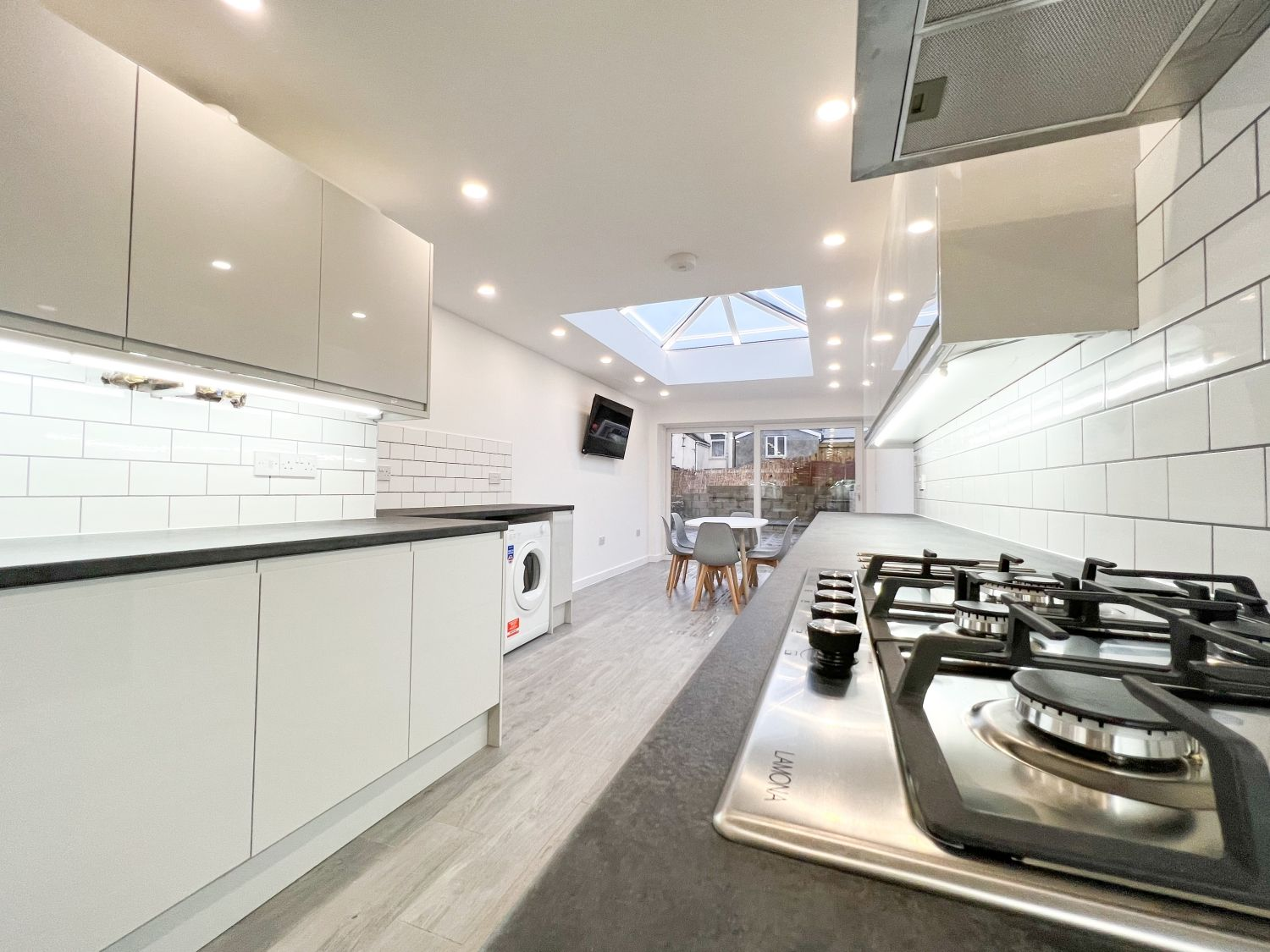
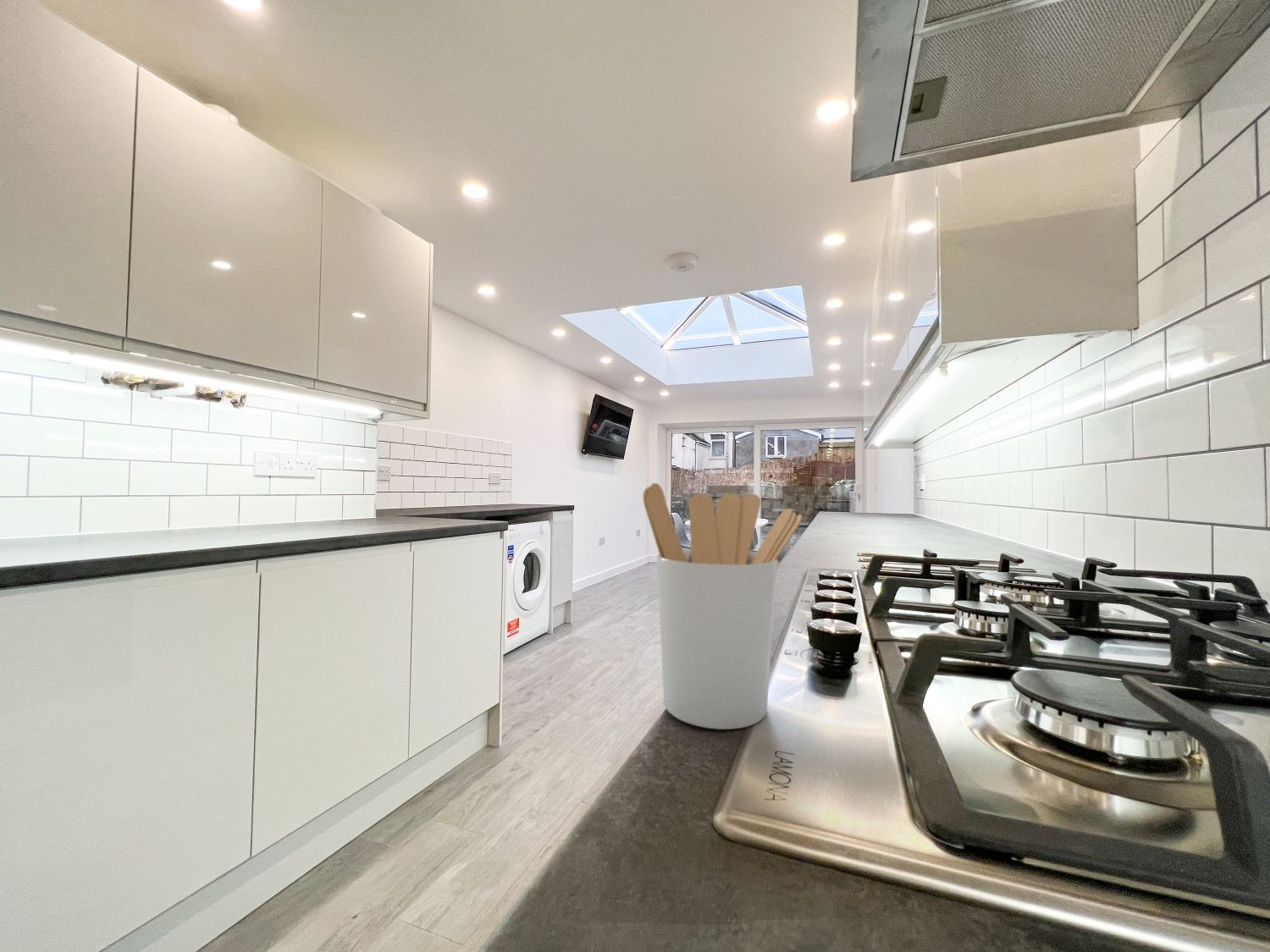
+ utensil holder [643,482,803,730]
